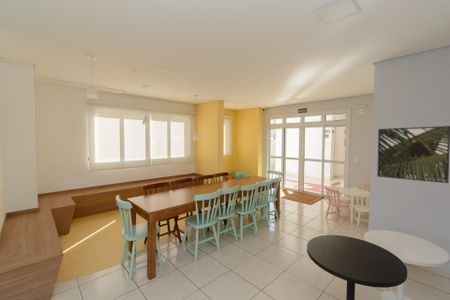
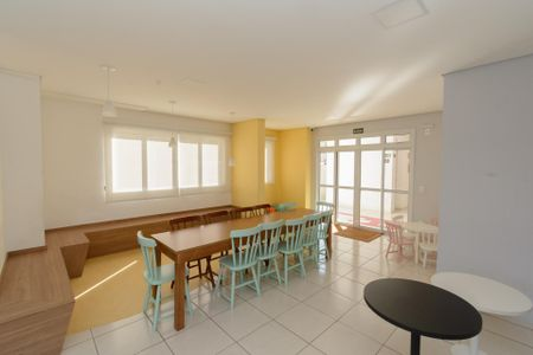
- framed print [376,125,450,184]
